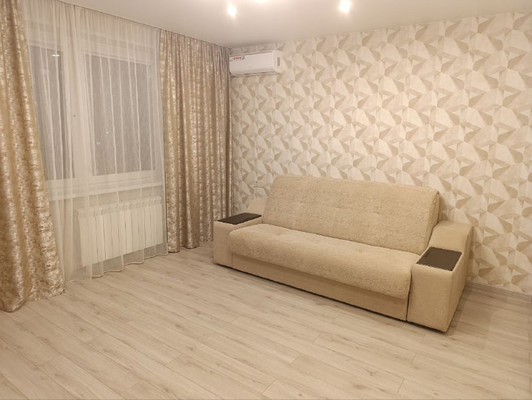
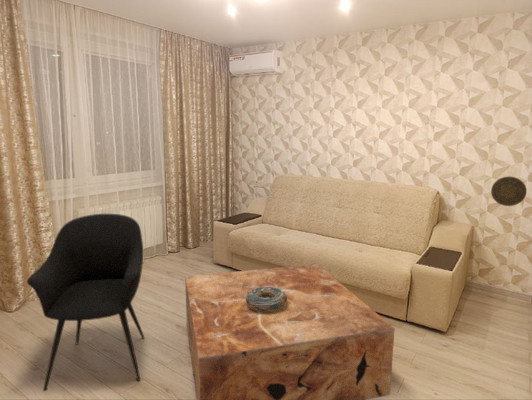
+ decorative plate [490,176,528,207]
+ decorative bowl [246,286,287,311]
+ coffee table [184,263,396,400]
+ armchair [26,213,146,392]
